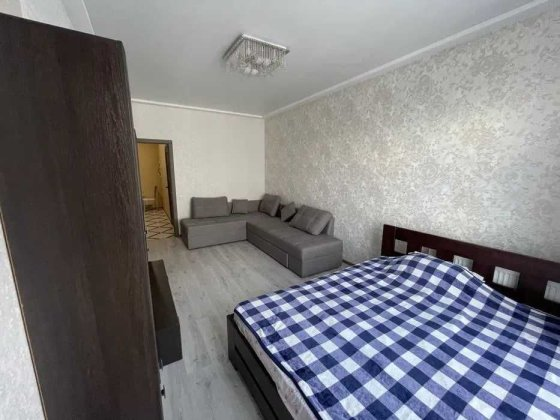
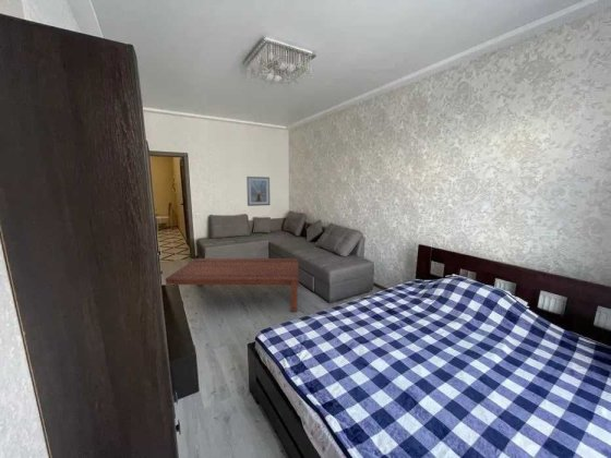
+ picture frame [245,176,272,207]
+ coffee table [164,257,300,312]
